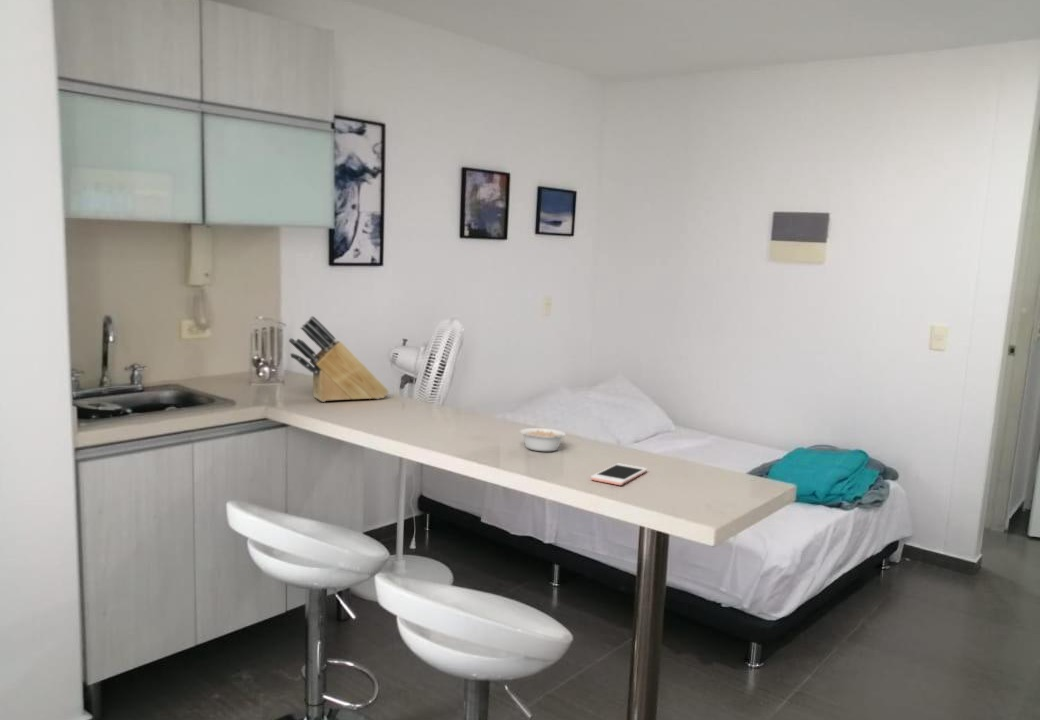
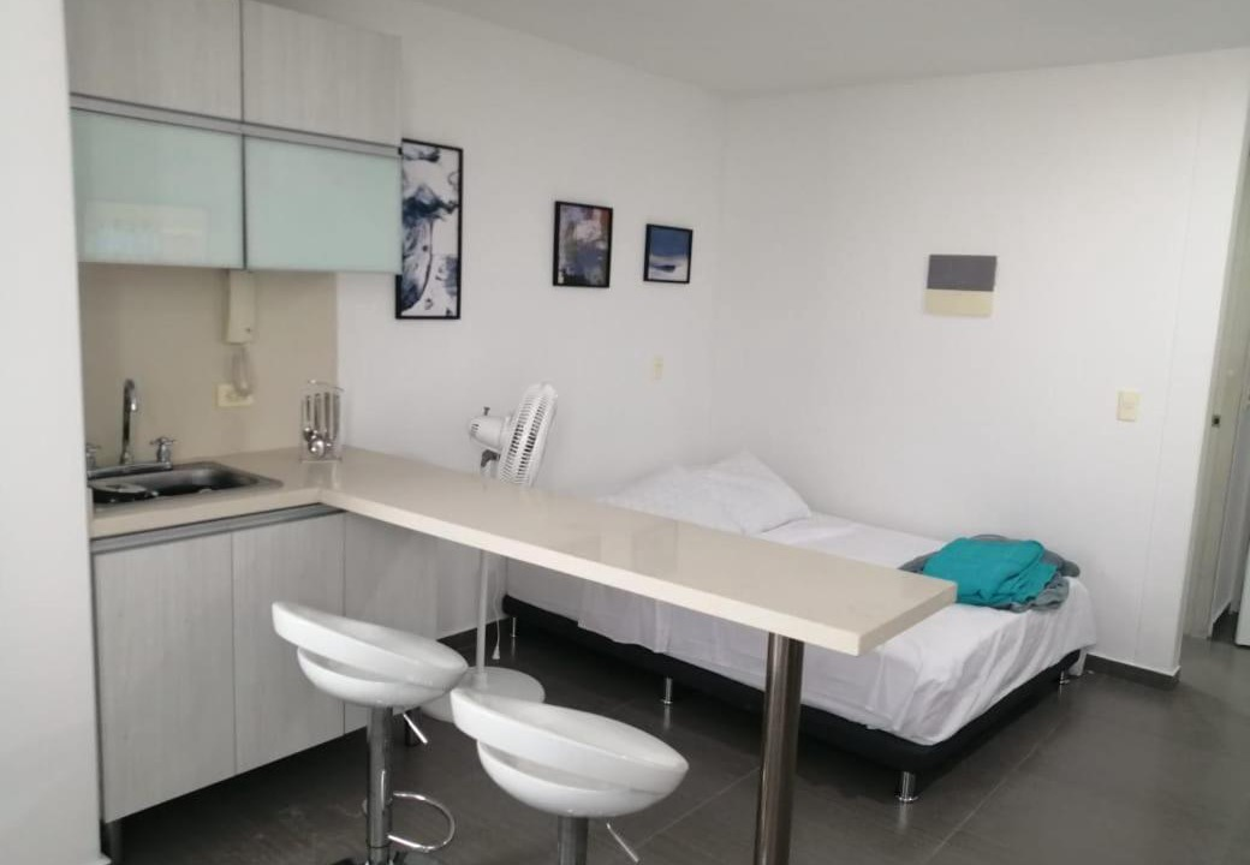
- legume [519,427,567,452]
- knife block [288,315,390,403]
- cell phone [590,463,648,486]
